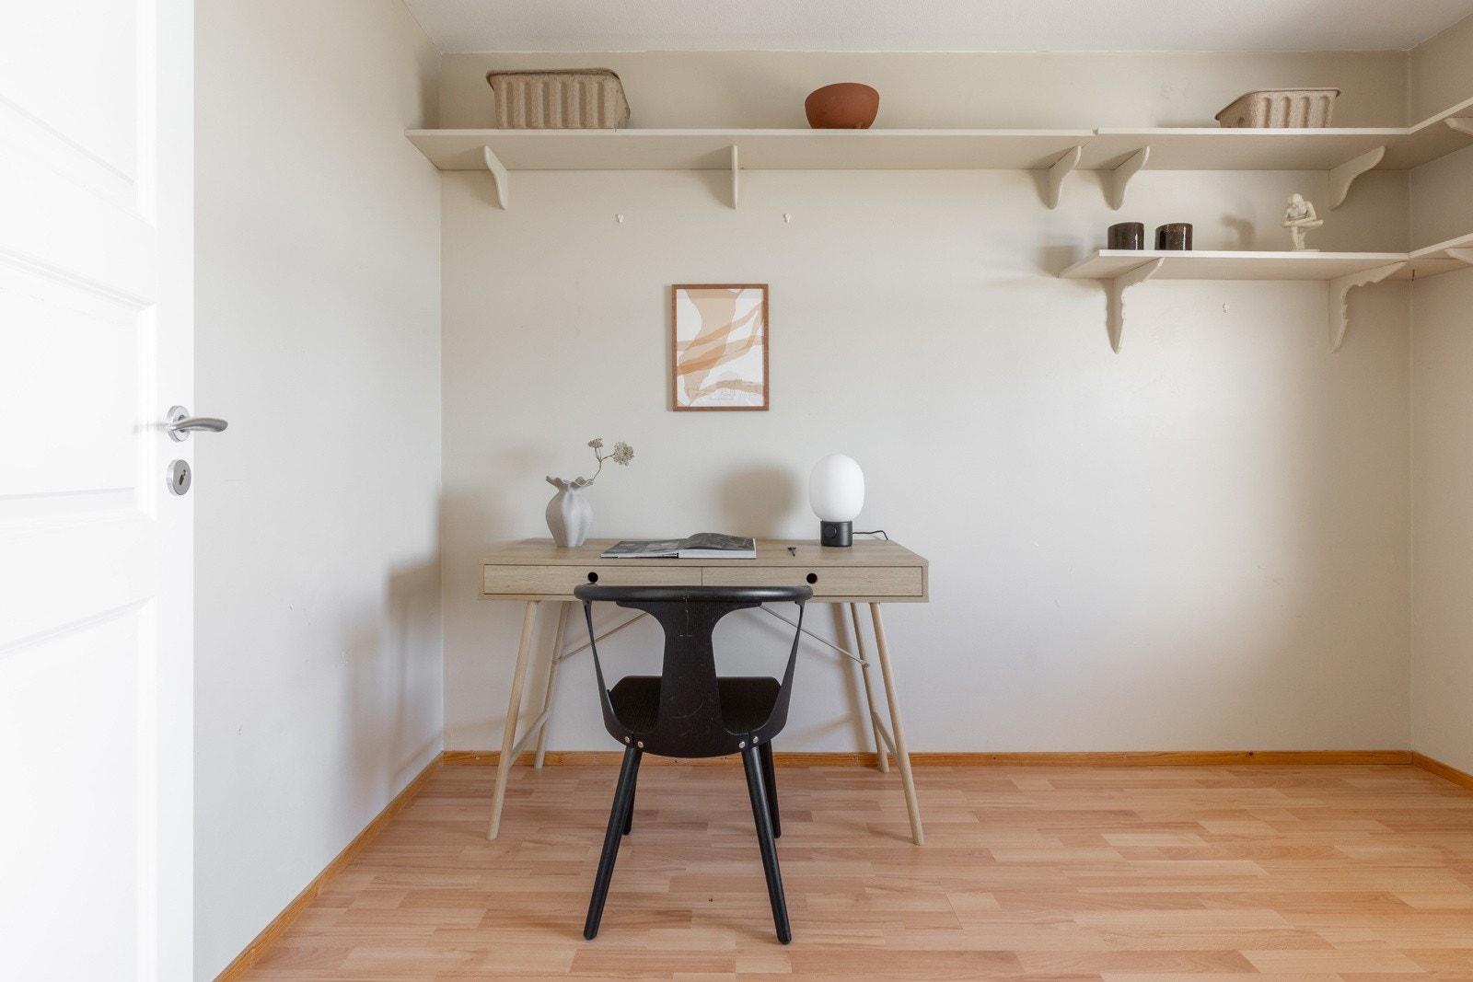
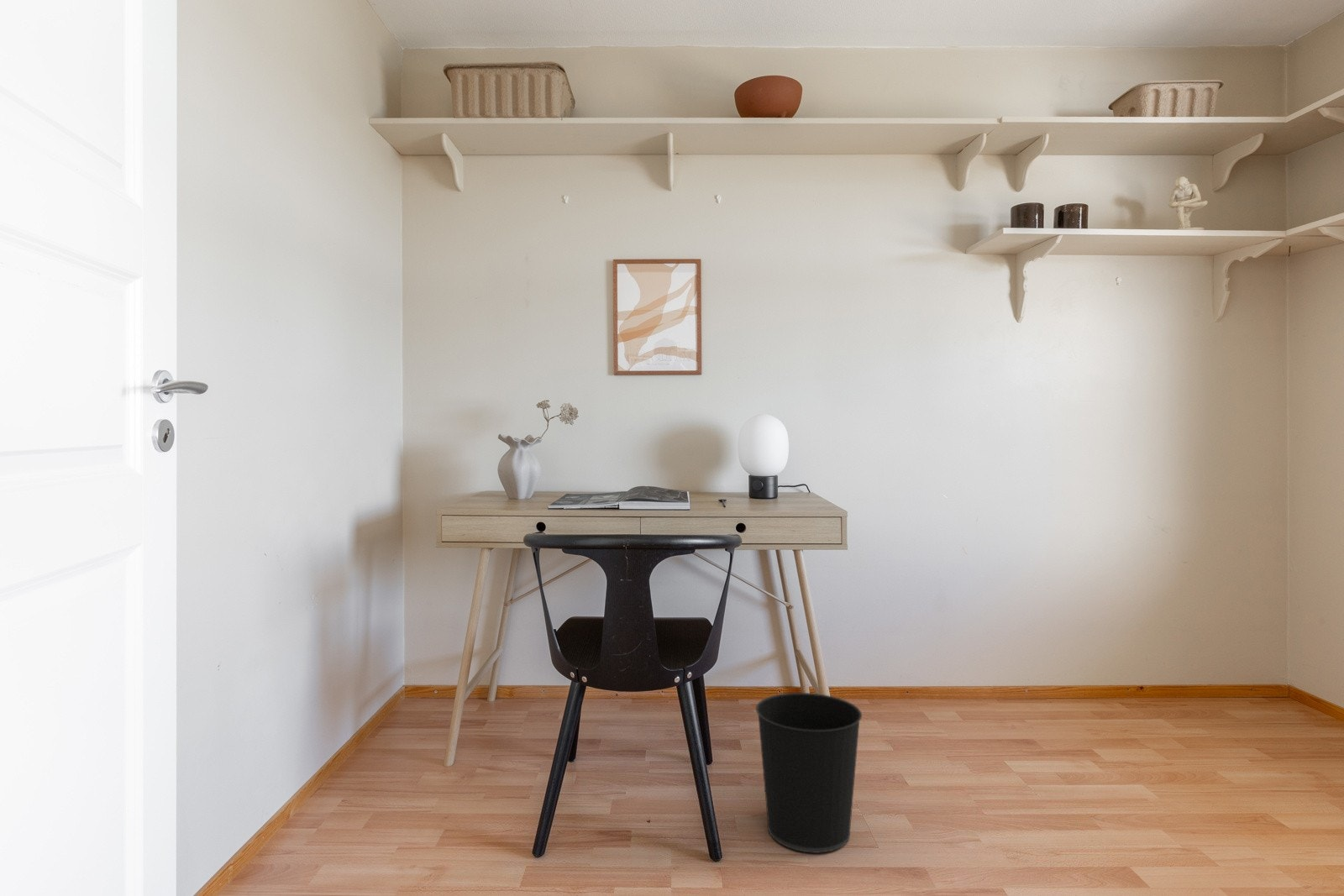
+ wastebasket [755,692,863,854]
